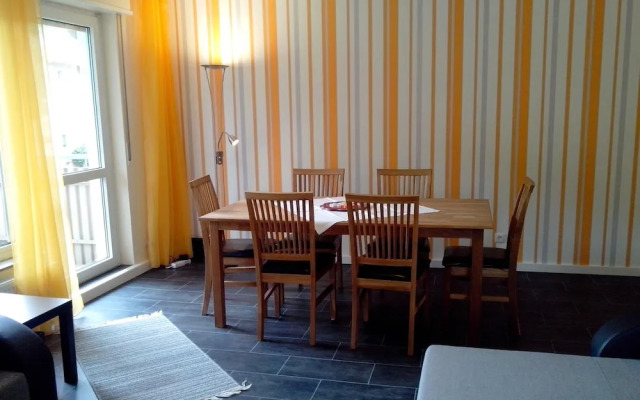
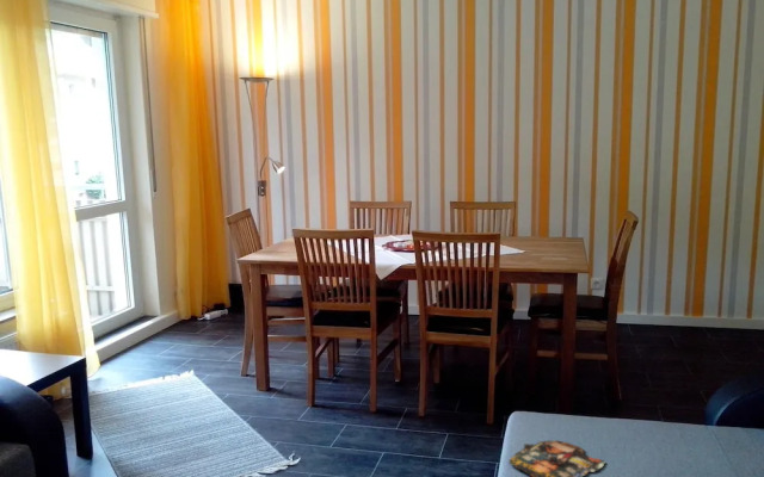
+ magazine [507,439,606,477]
